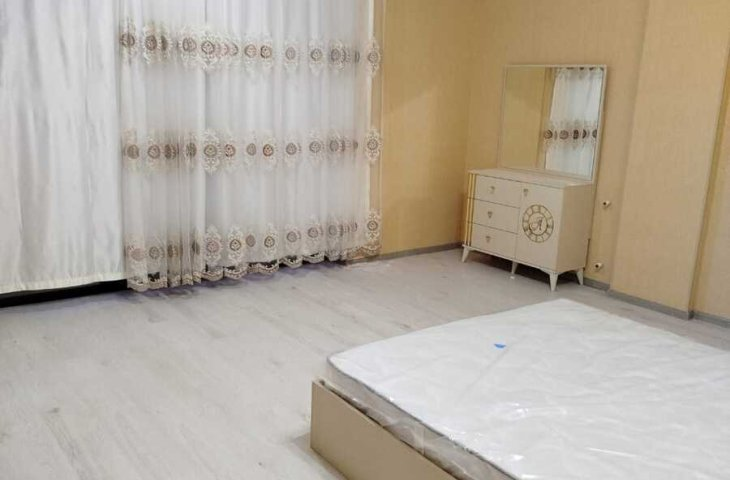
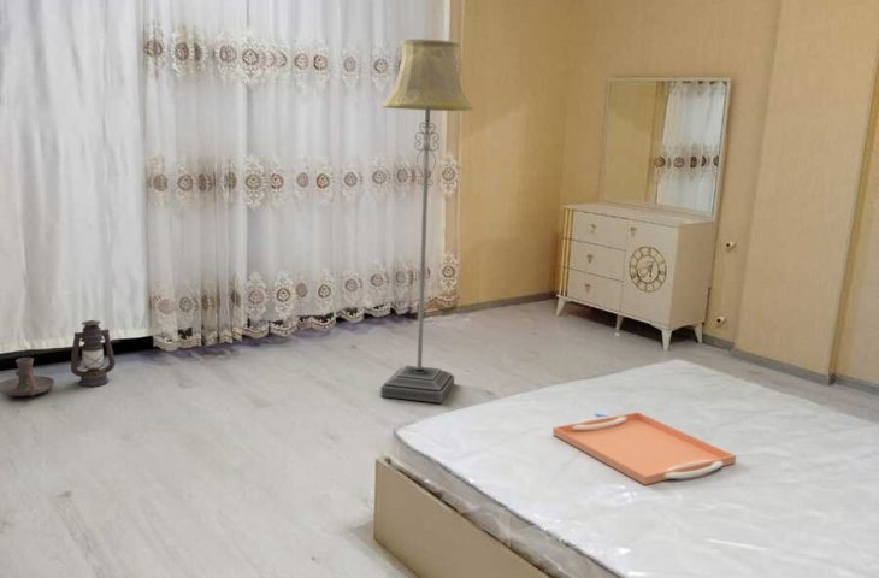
+ floor lamp [379,39,474,403]
+ serving tray [551,411,737,486]
+ candle holder [0,356,55,397]
+ lantern [70,319,117,388]
